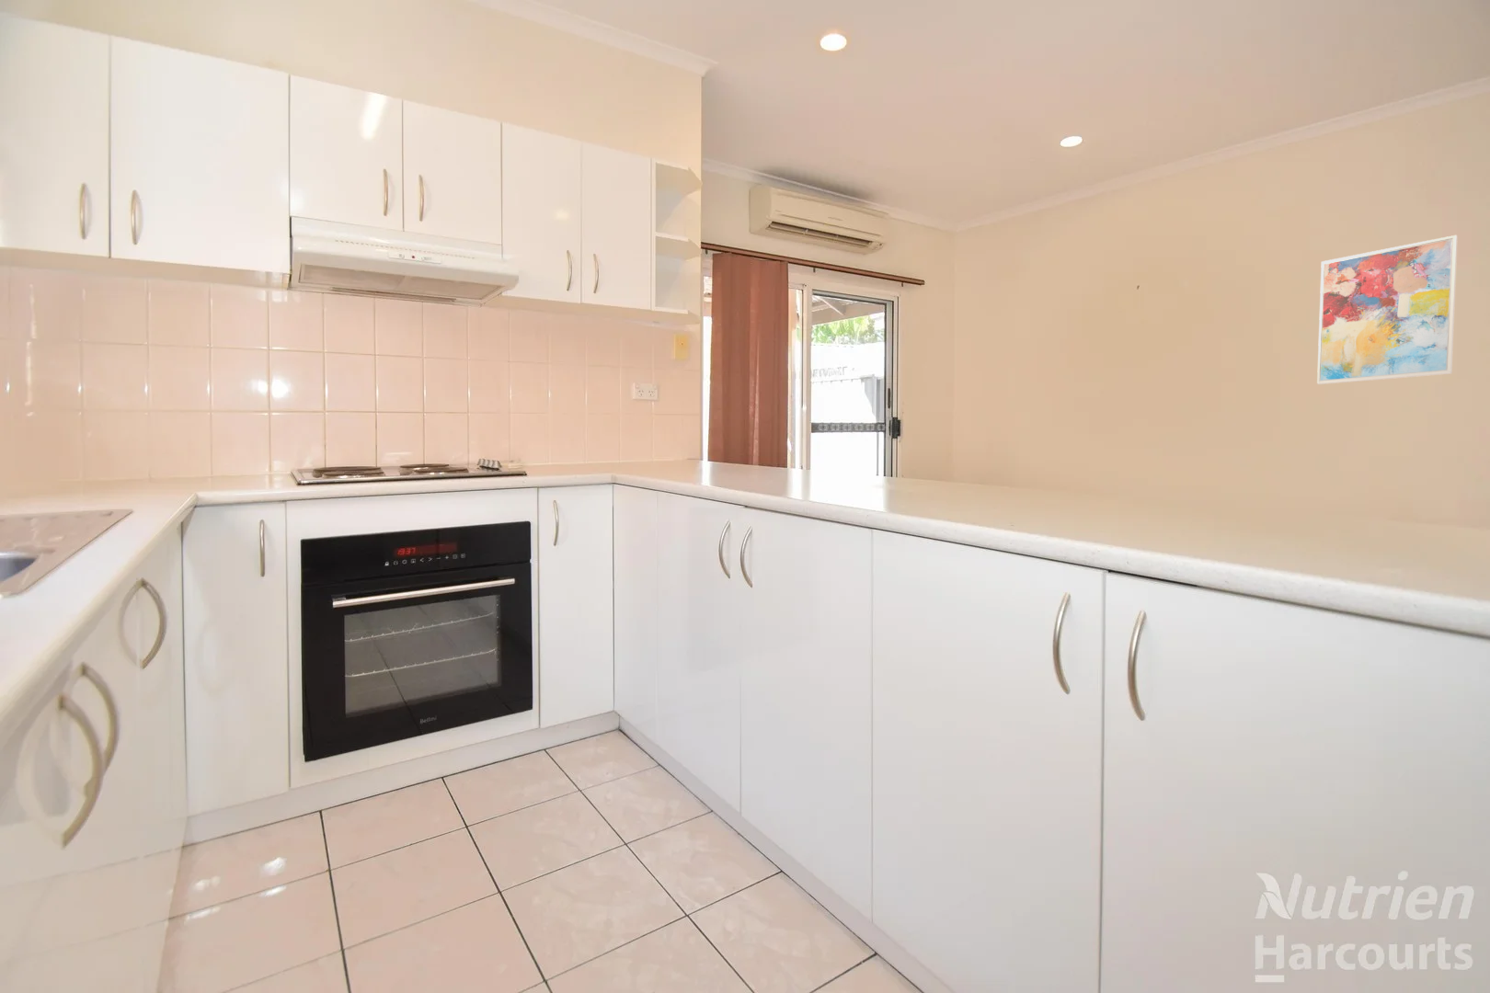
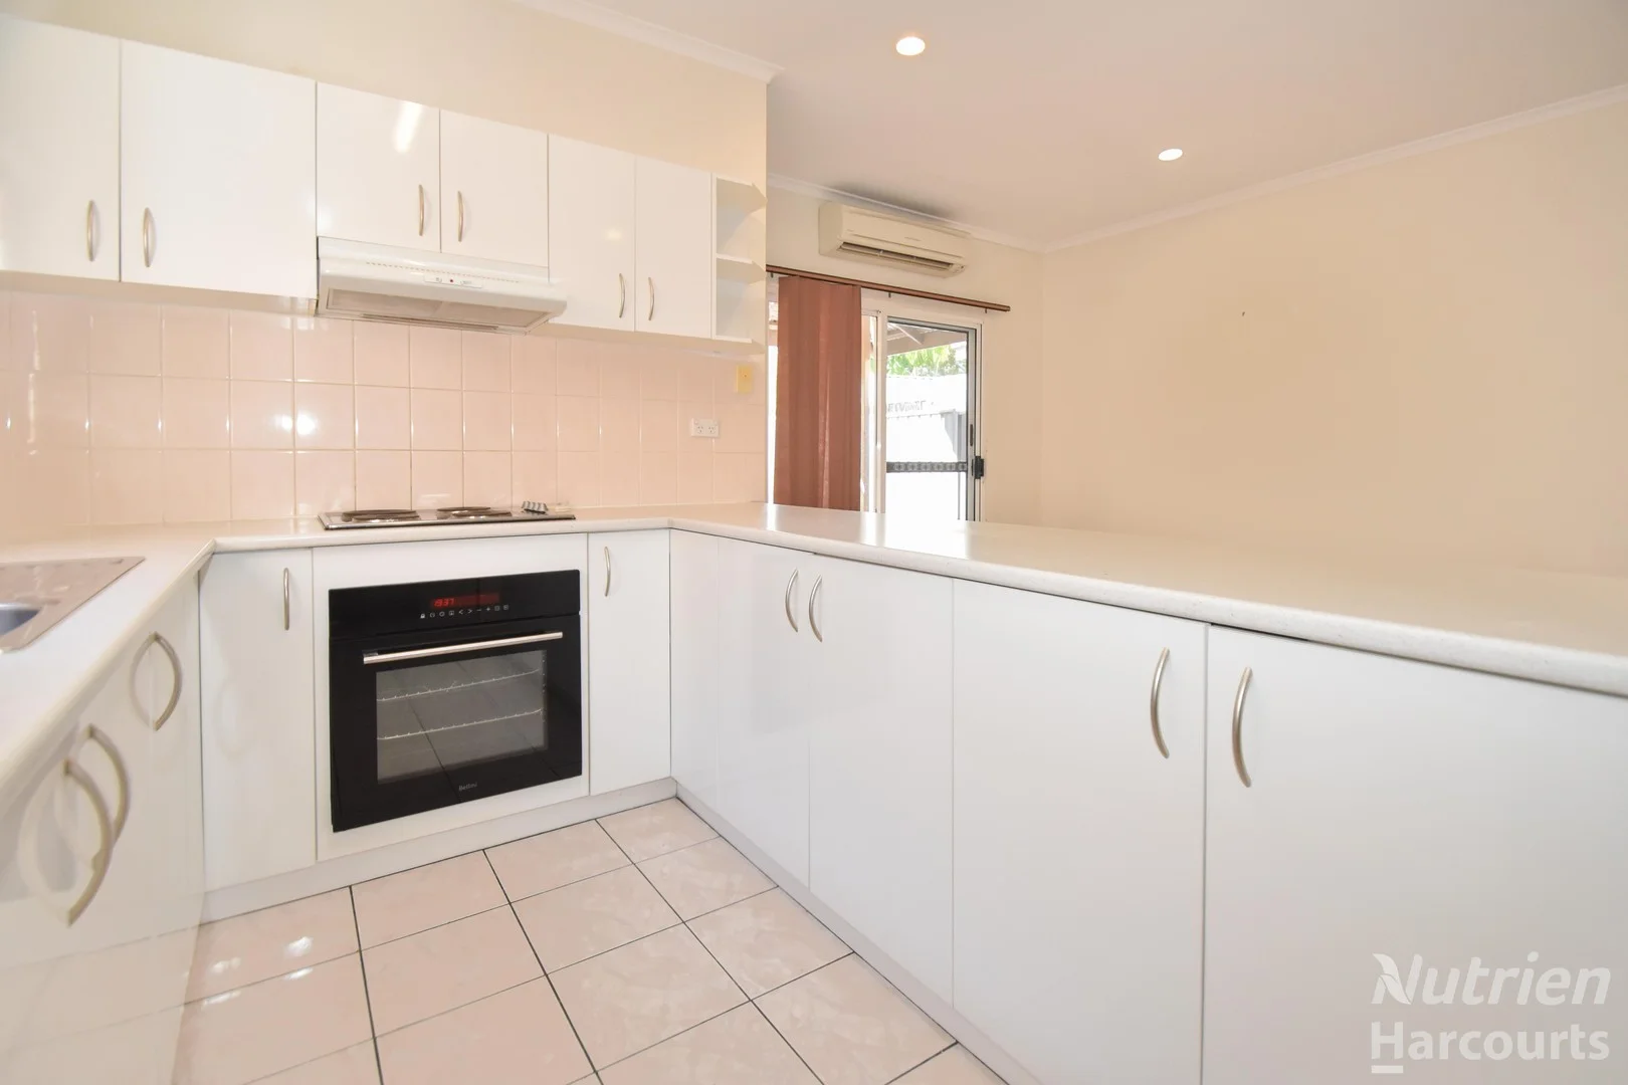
- wall art [1316,235,1459,386]
